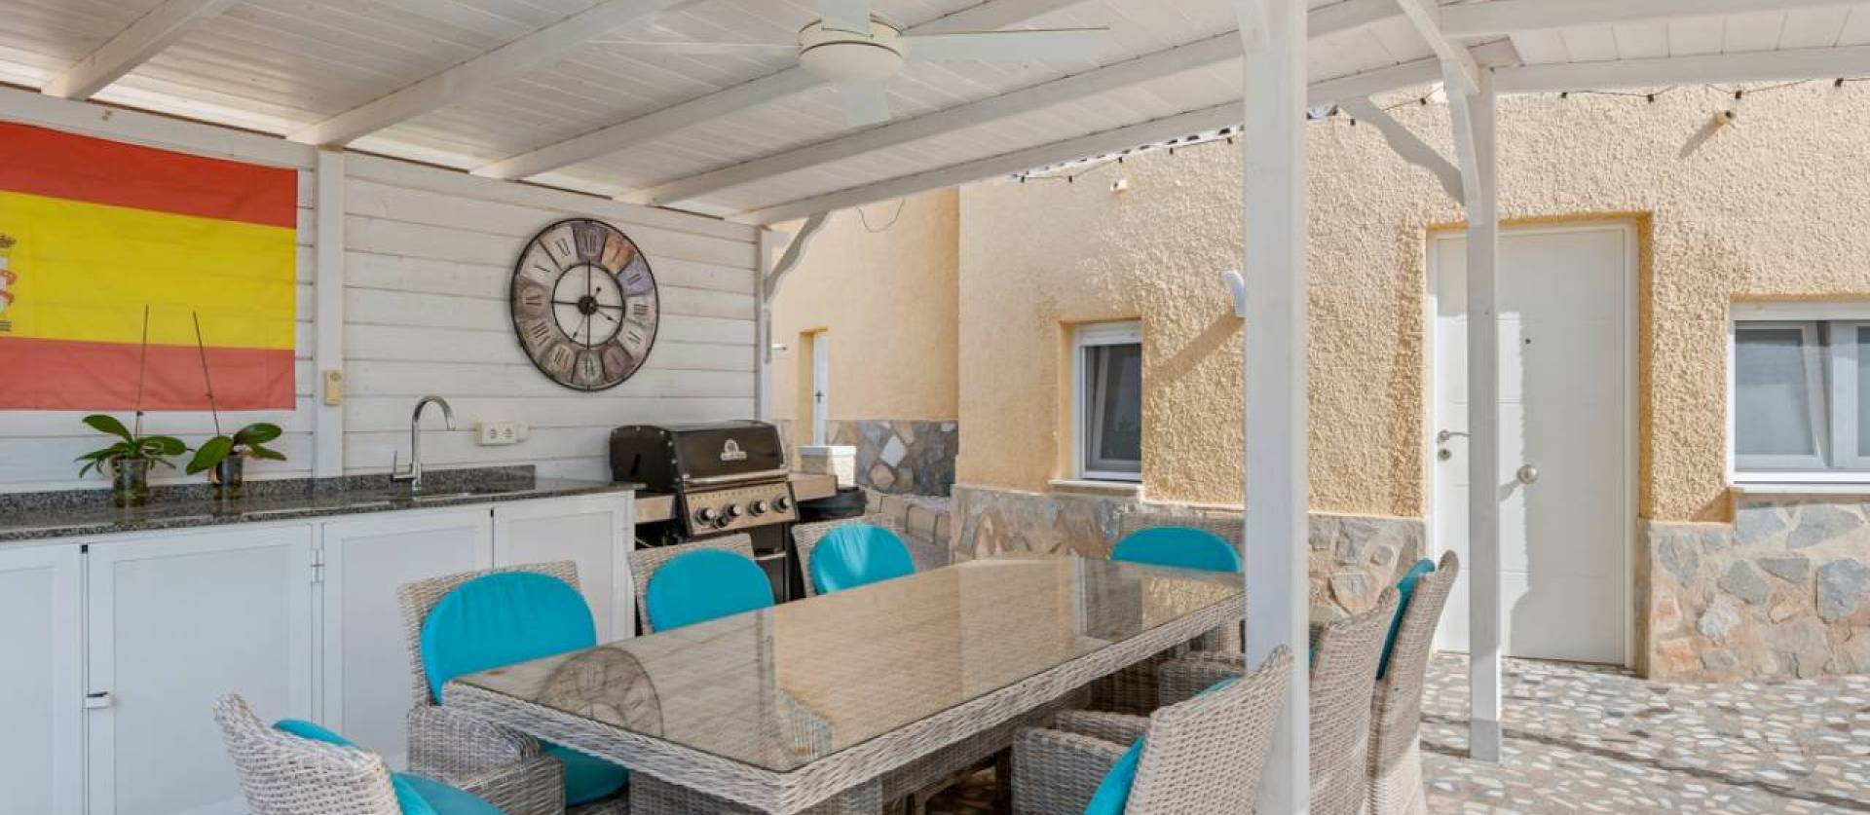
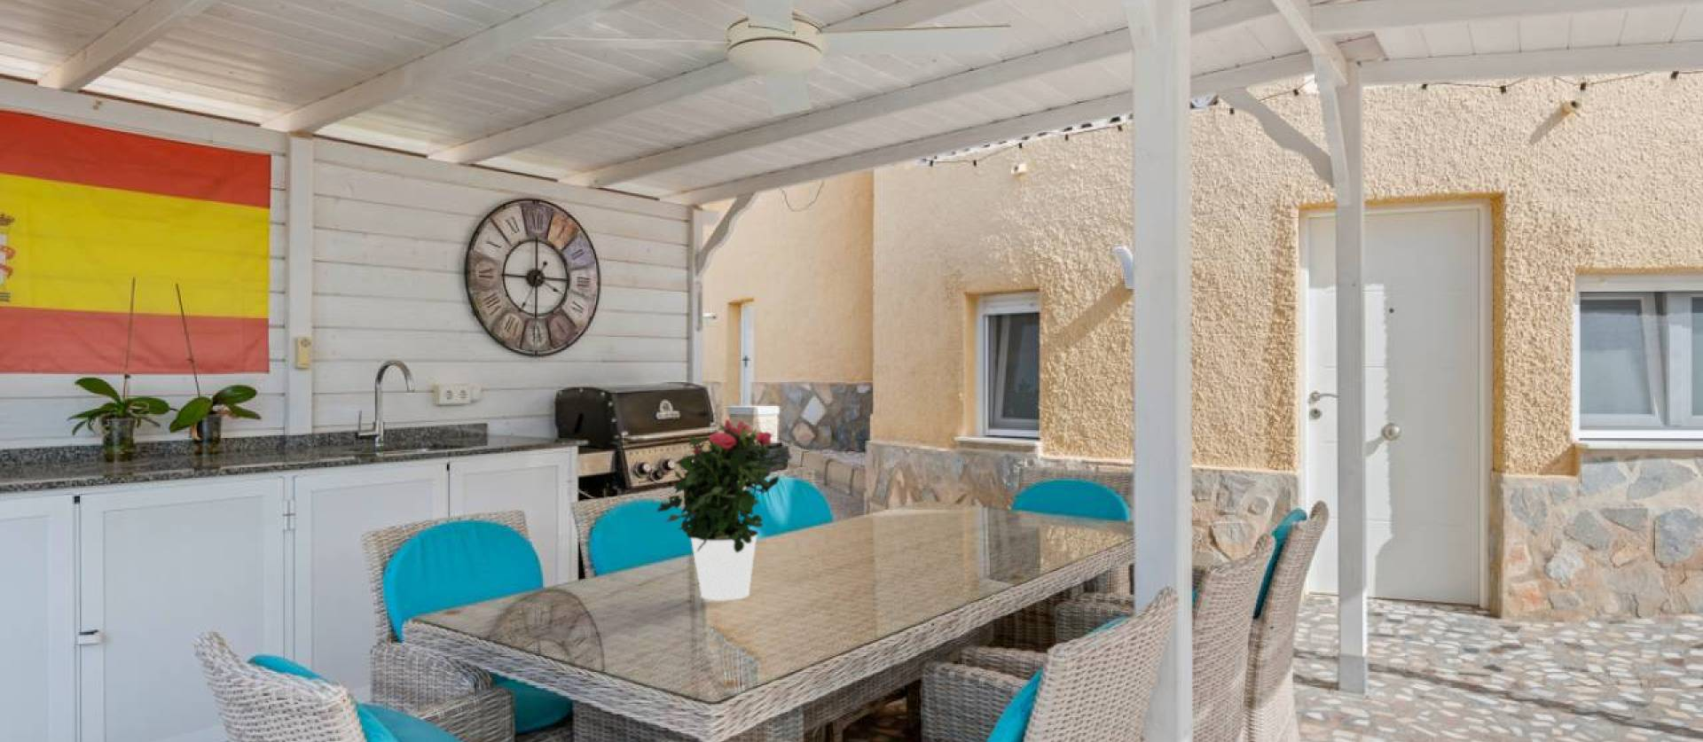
+ potted flower [656,419,794,602]
